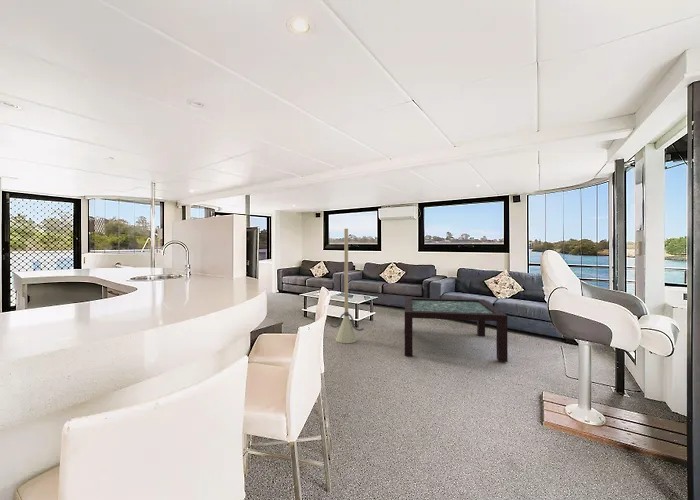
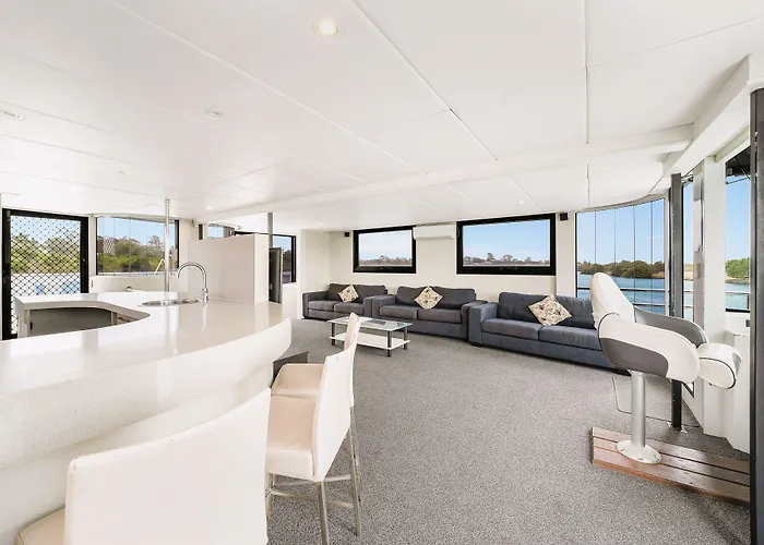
- coffee table [404,297,509,363]
- broom [329,228,364,344]
